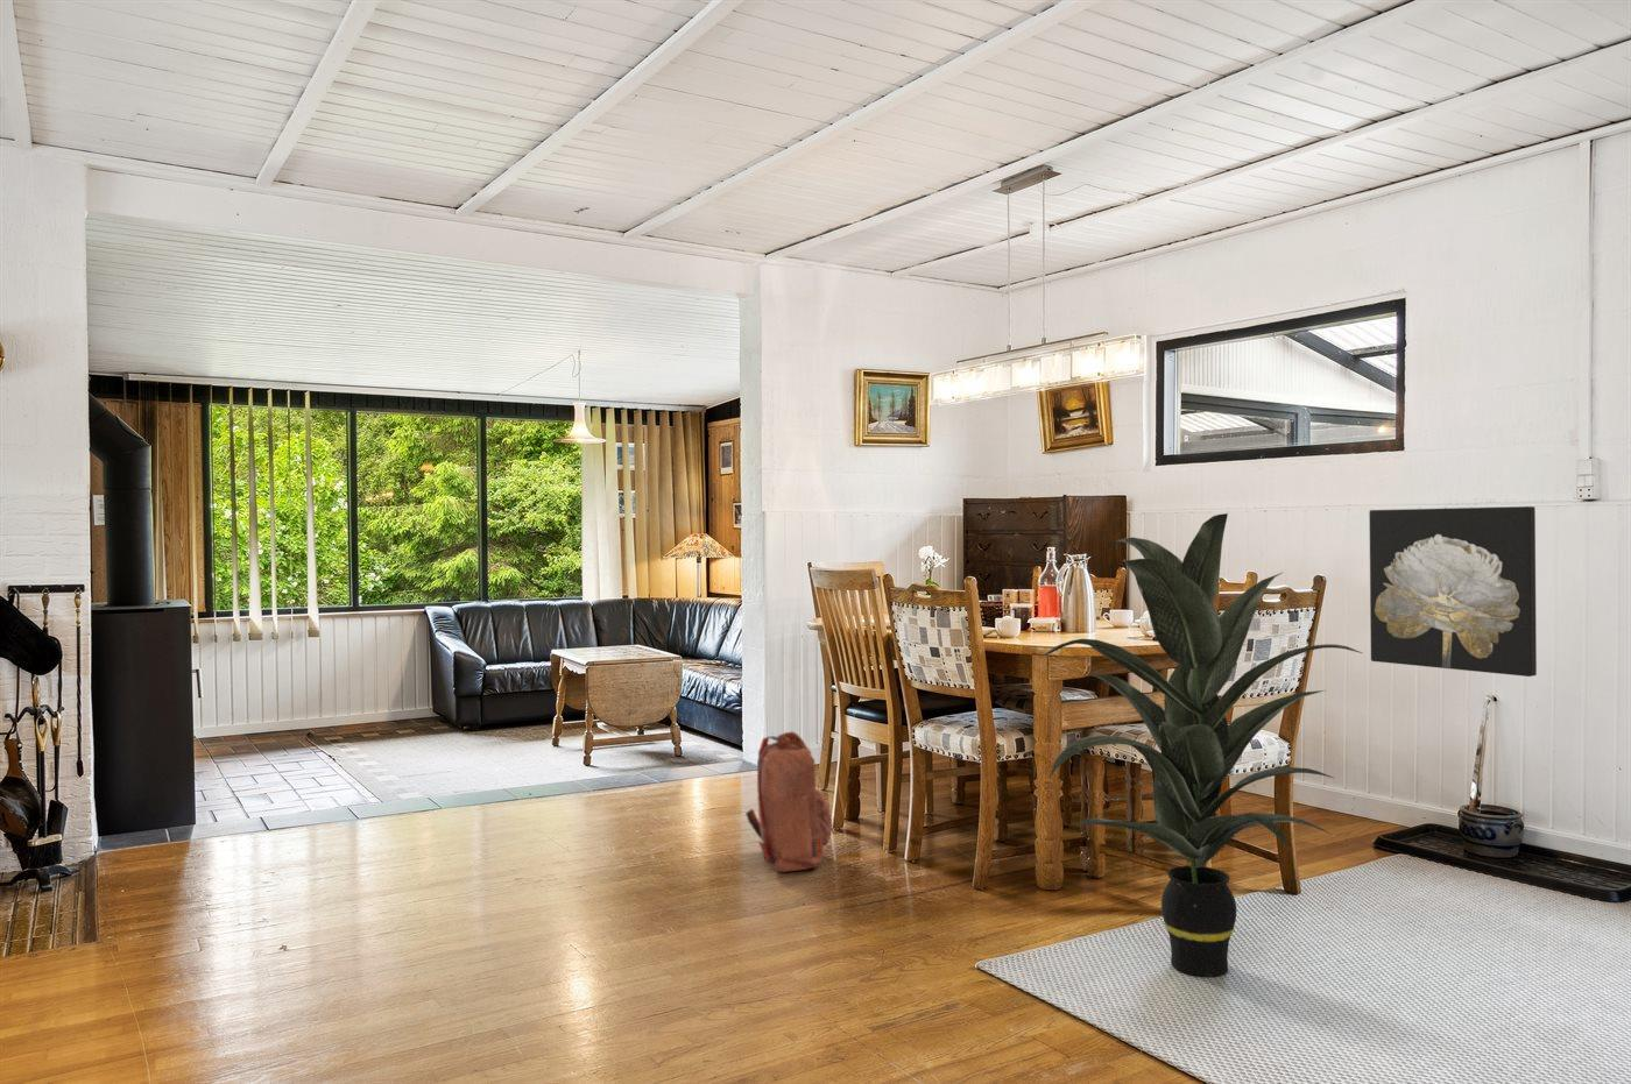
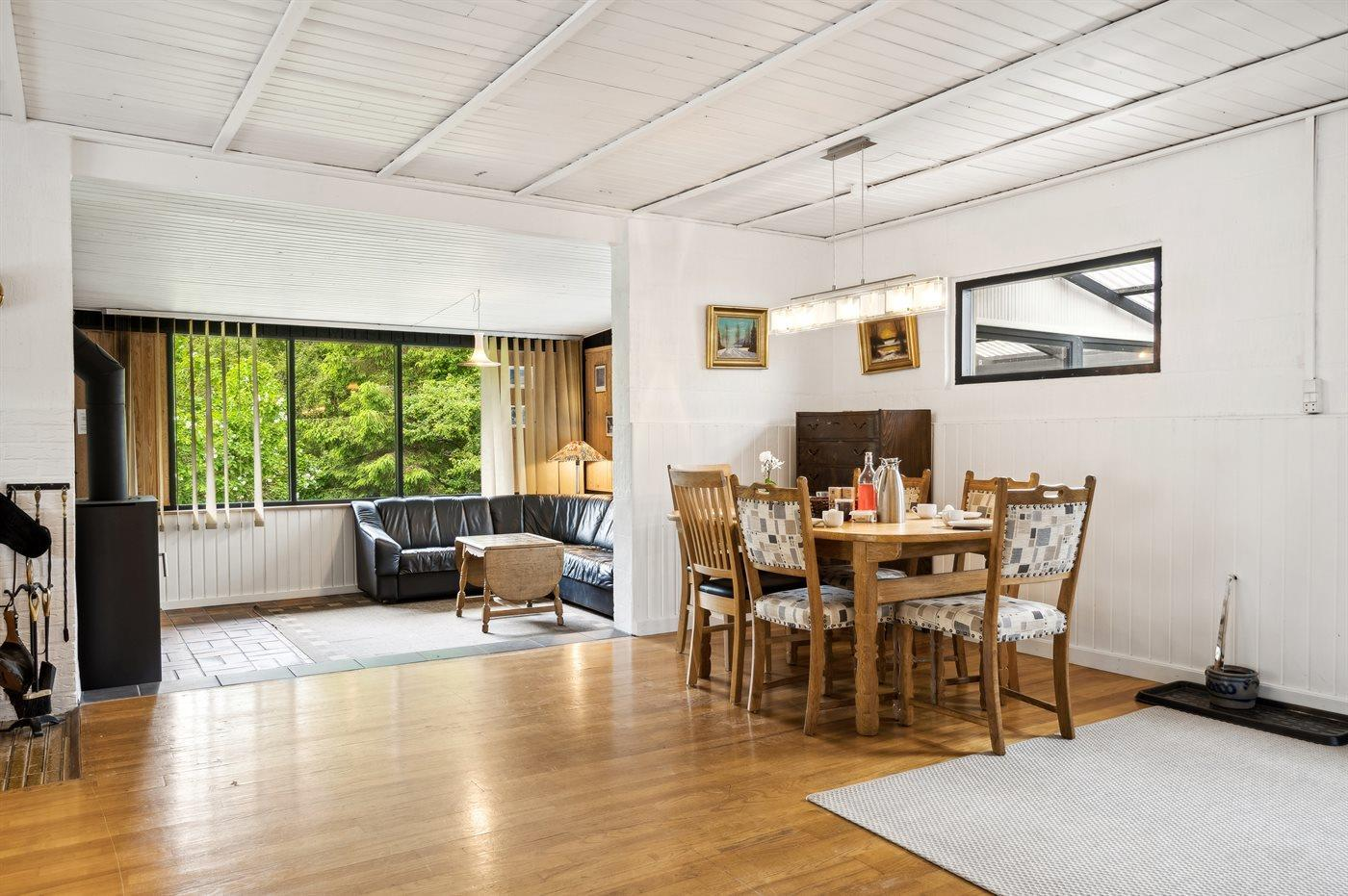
- wall art [1367,506,1538,678]
- indoor plant [1039,512,1364,978]
- backpack [744,731,834,873]
